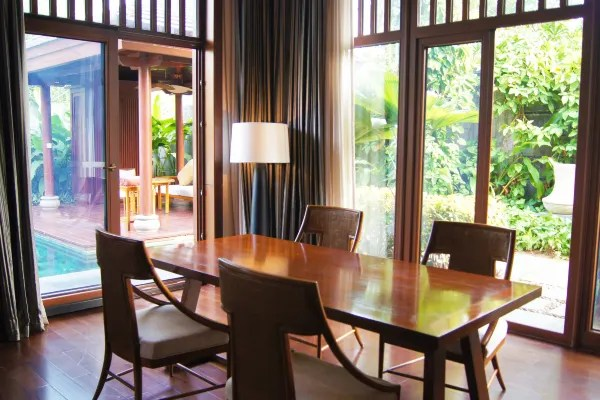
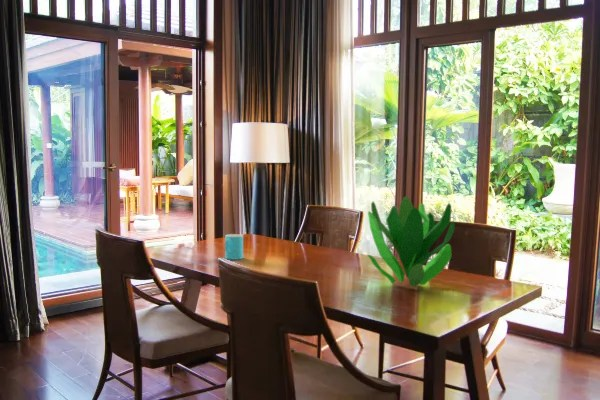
+ cup [224,233,244,261]
+ plant [367,195,456,288]
